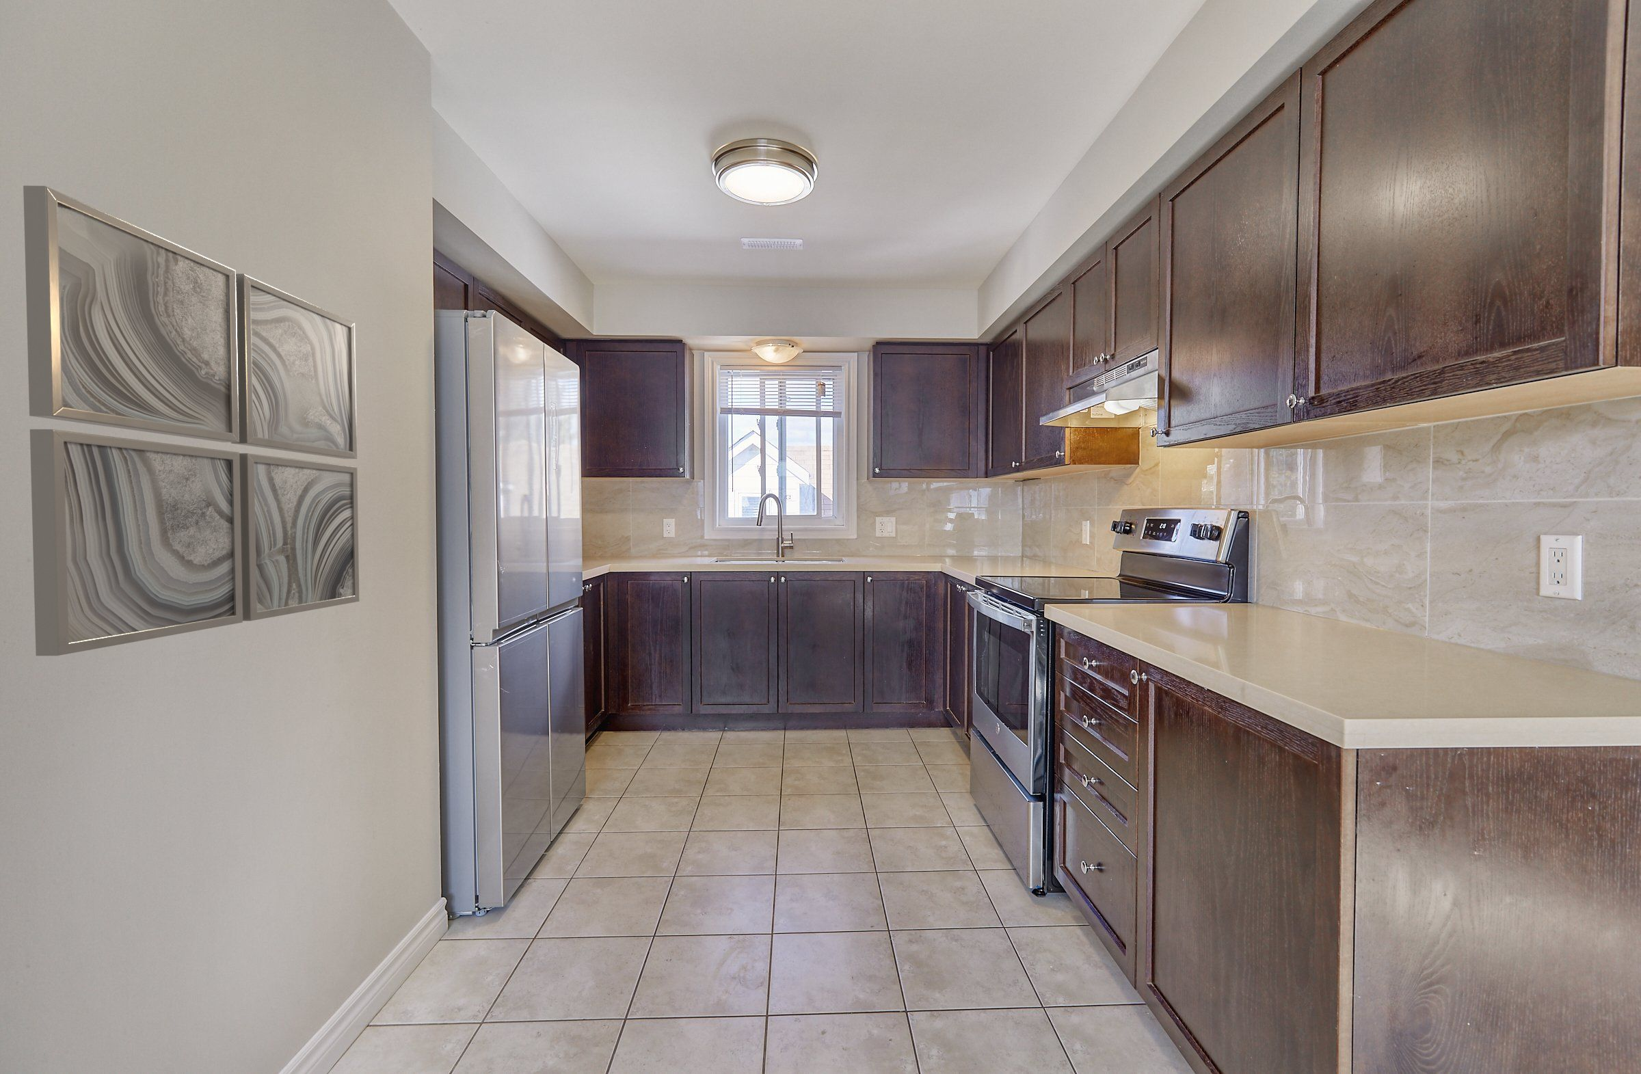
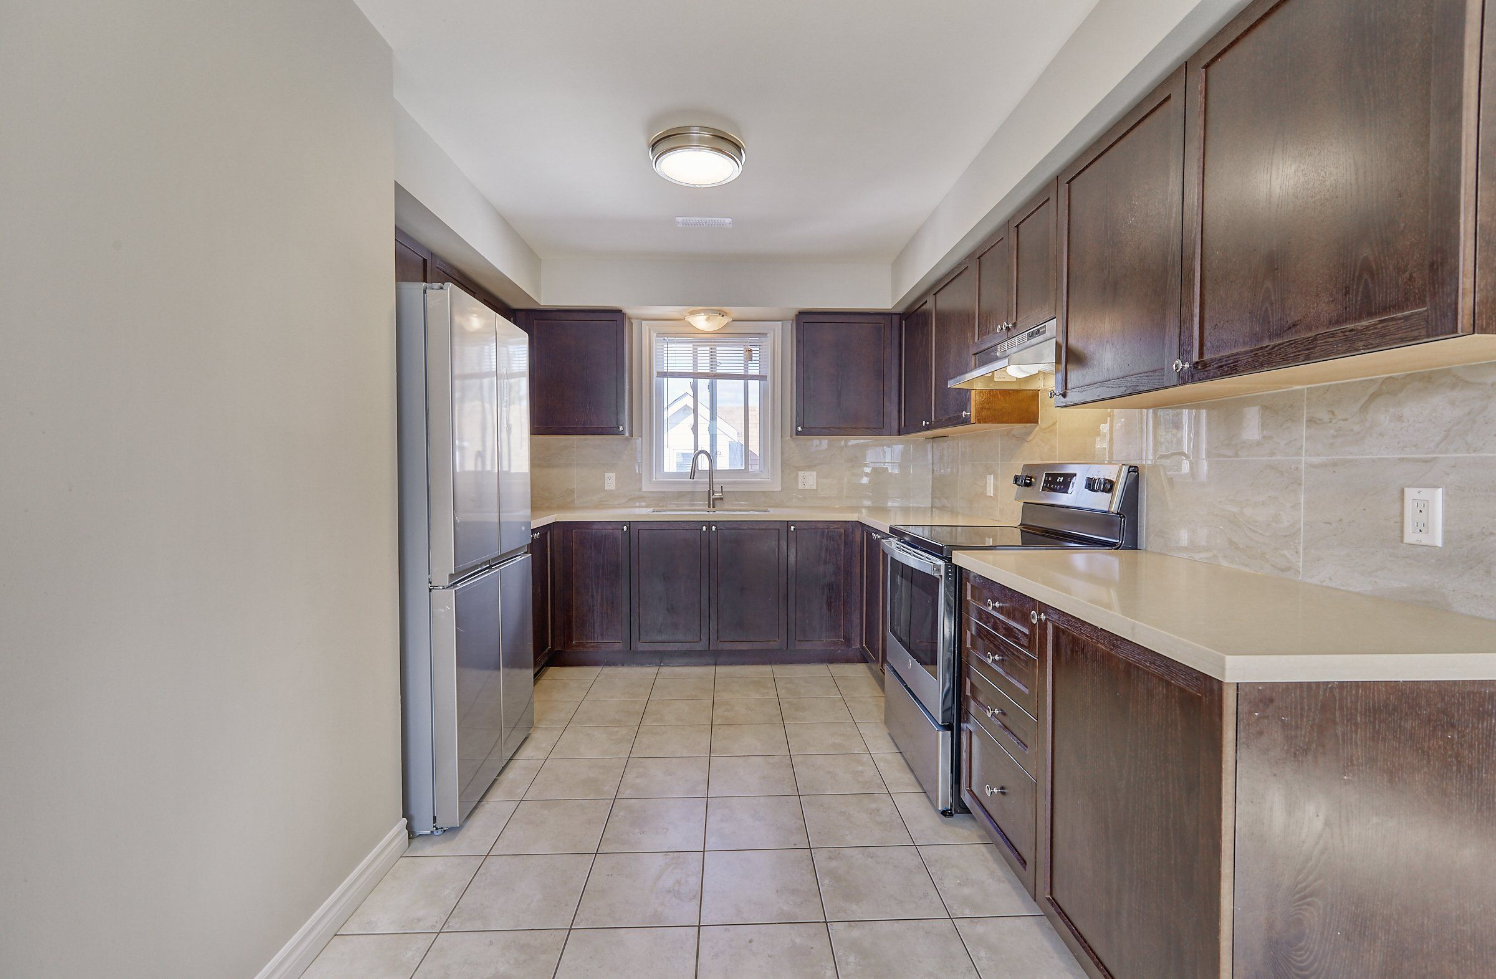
- wall art [23,186,360,657]
